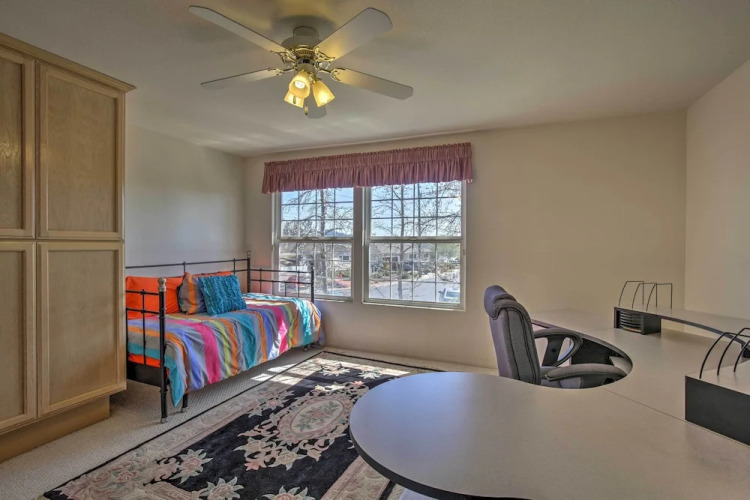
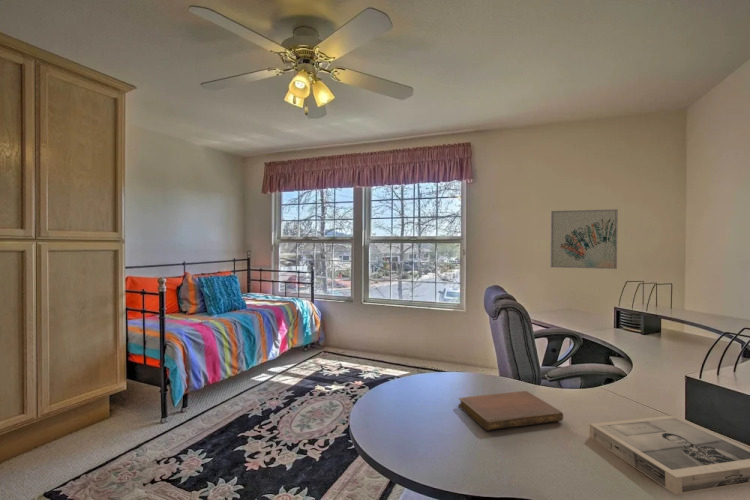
+ notebook [457,390,564,431]
+ photo frame [589,414,750,496]
+ wall art [549,208,619,270]
